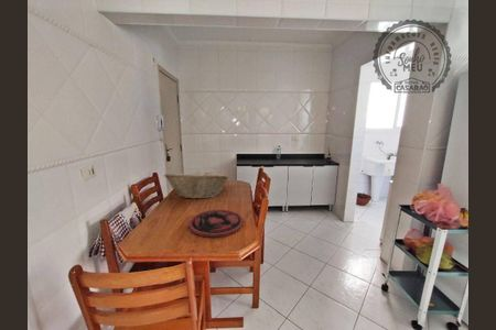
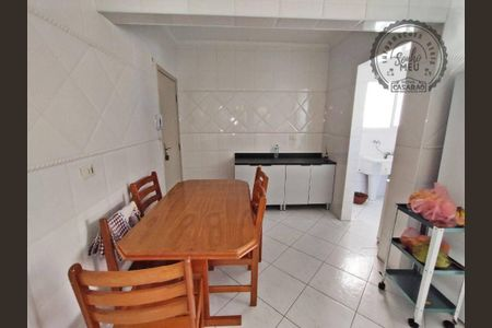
- plate [187,209,245,238]
- fruit basket [163,170,230,200]
